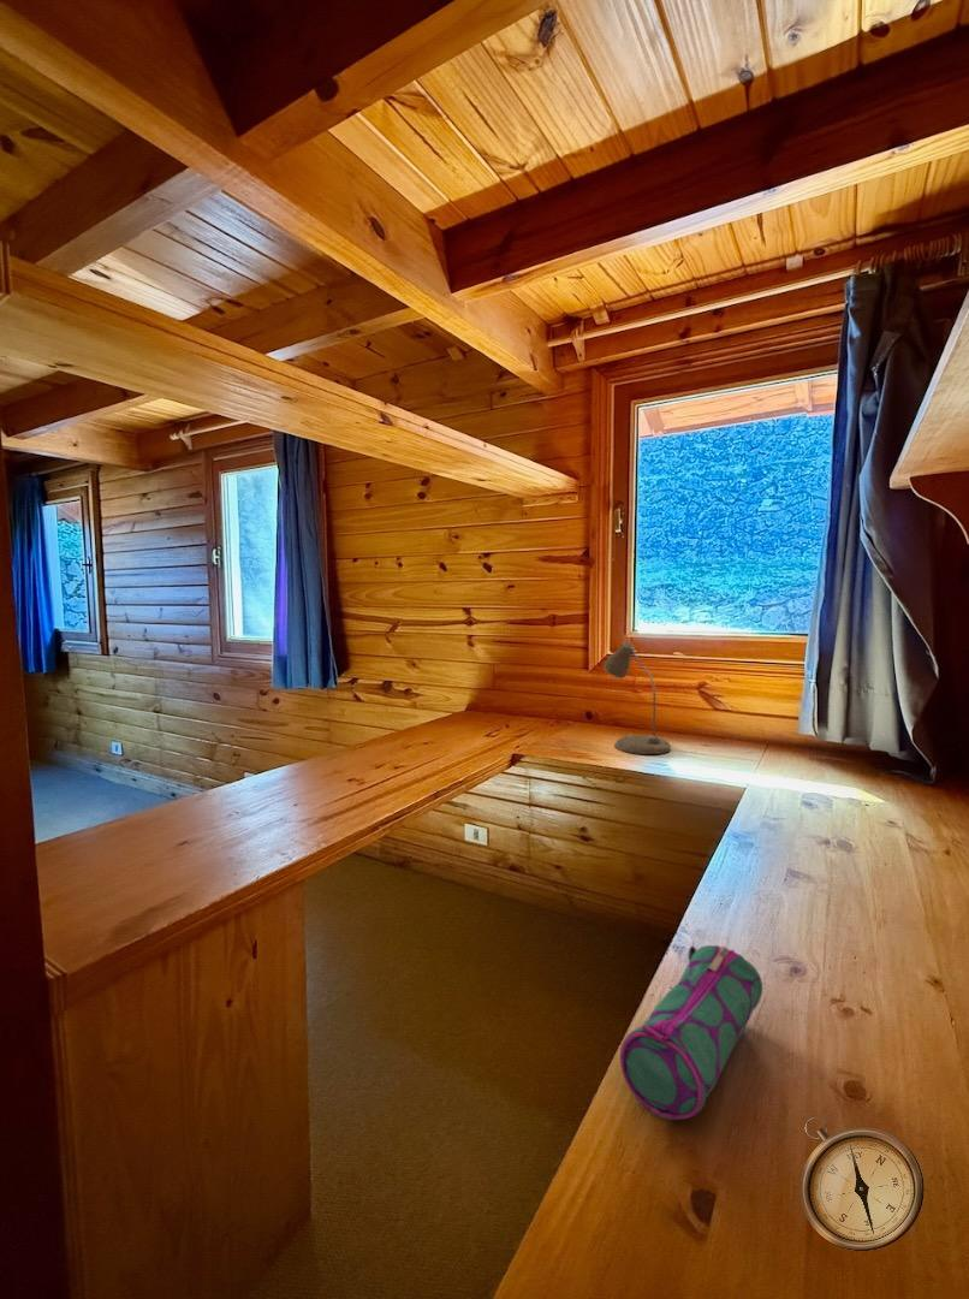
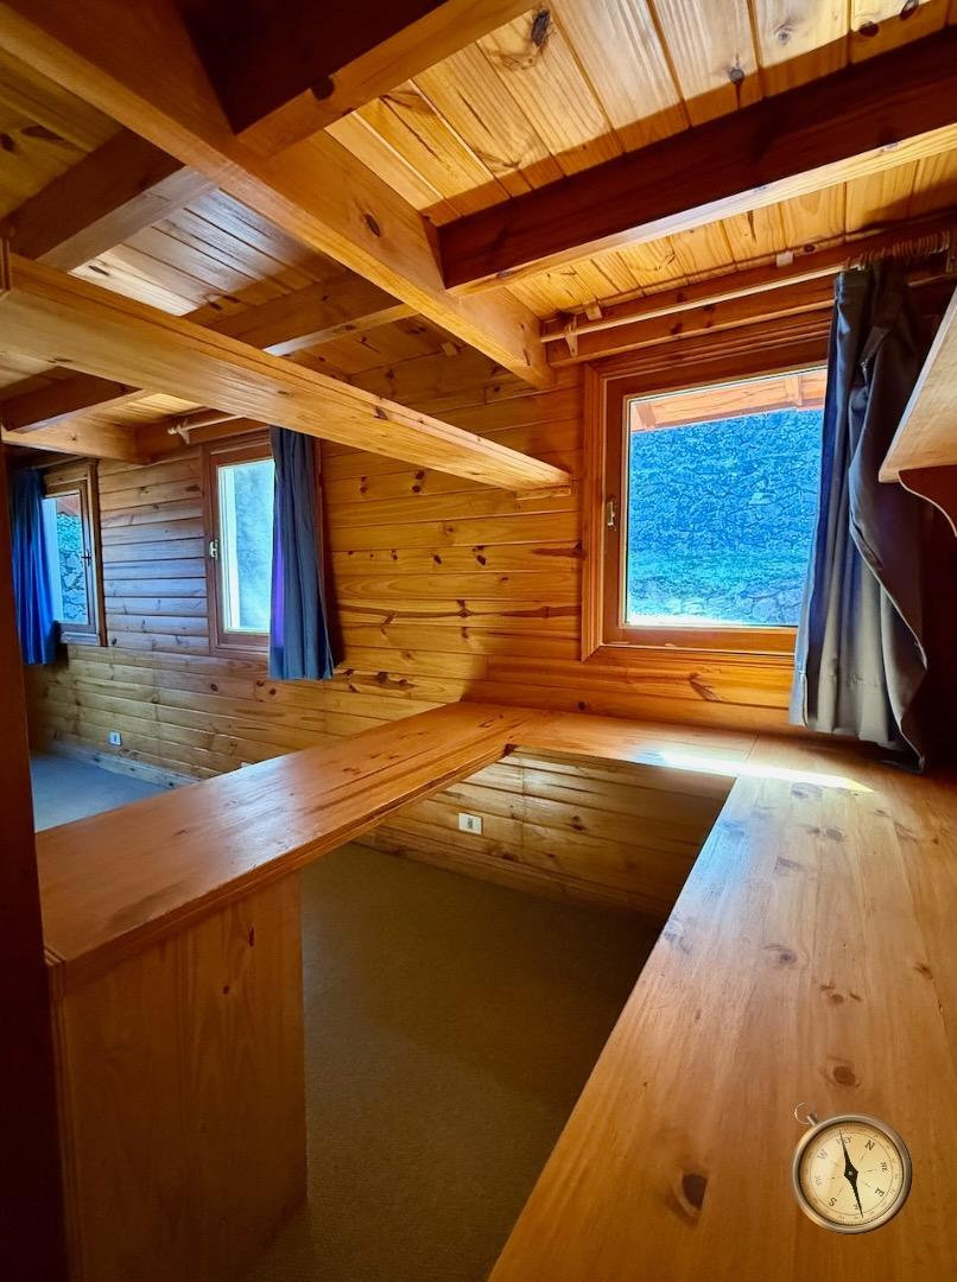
- pencil case [619,944,763,1121]
- desk lamp [602,641,672,755]
